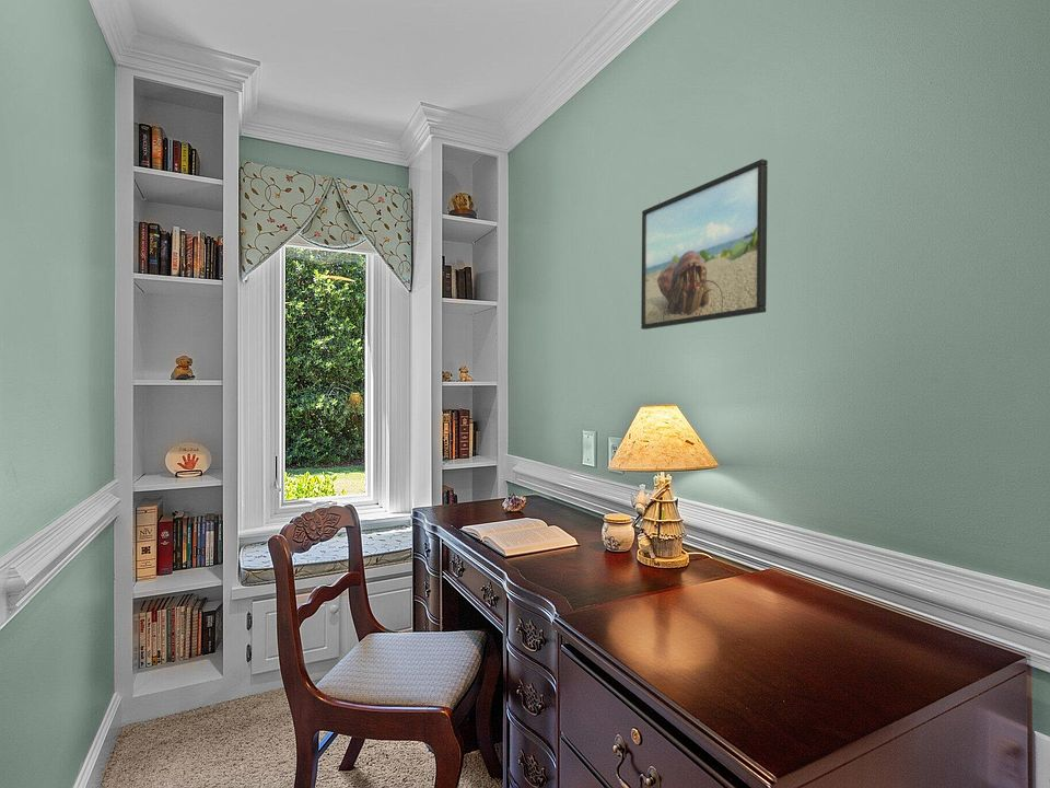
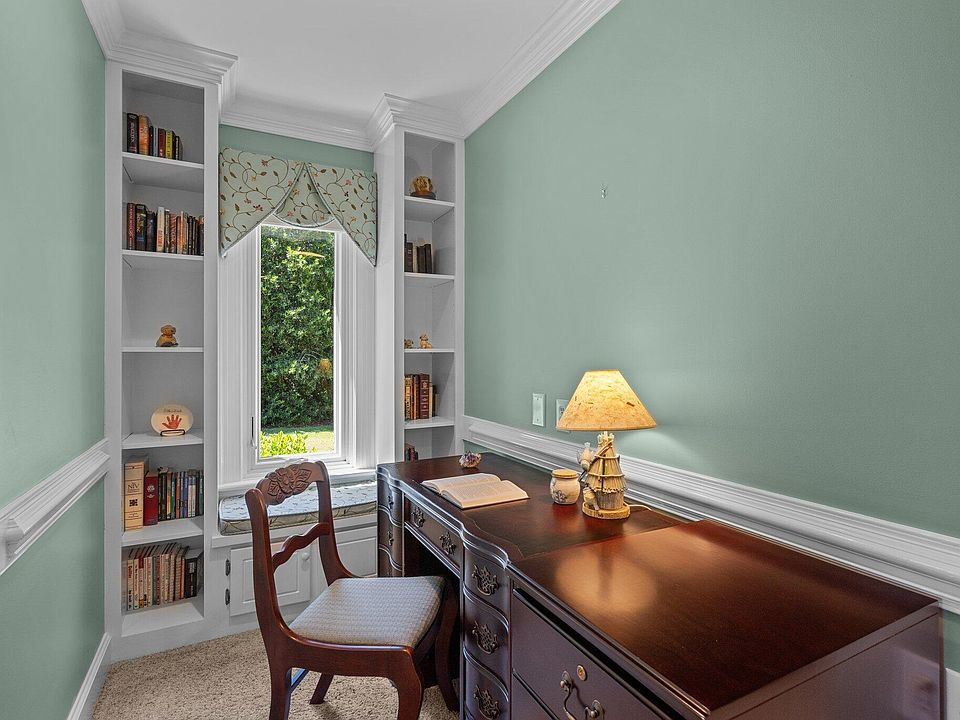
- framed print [640,158,769,331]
